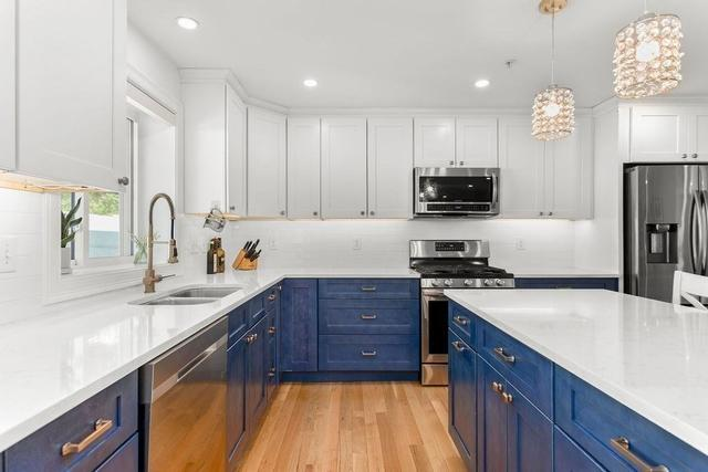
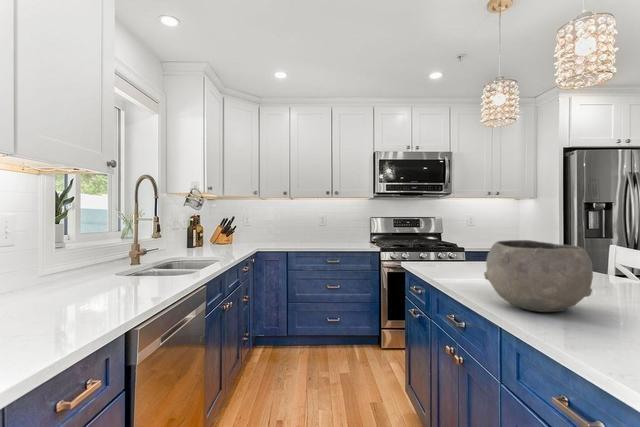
+ bowl [483,239,594,313]
